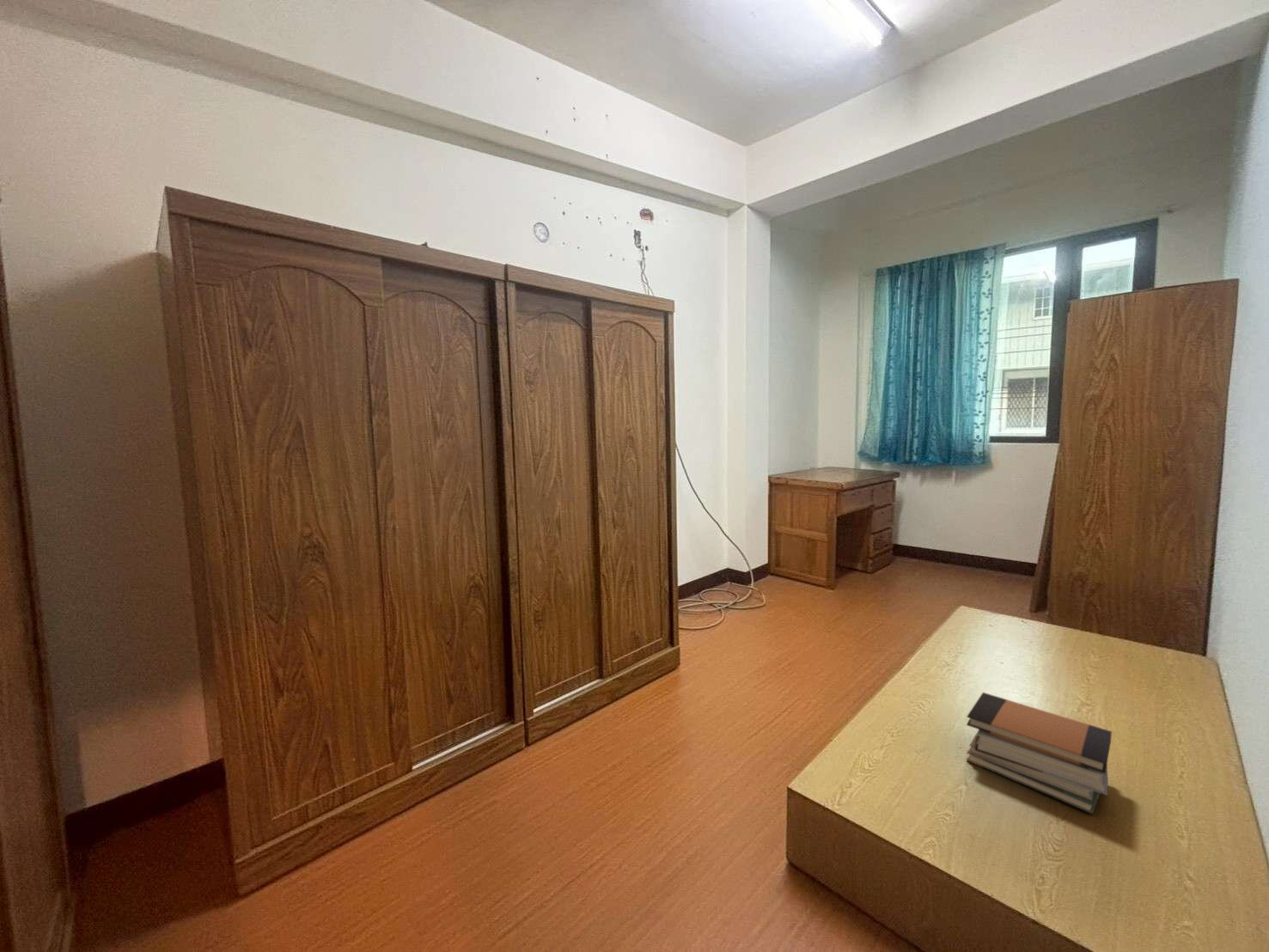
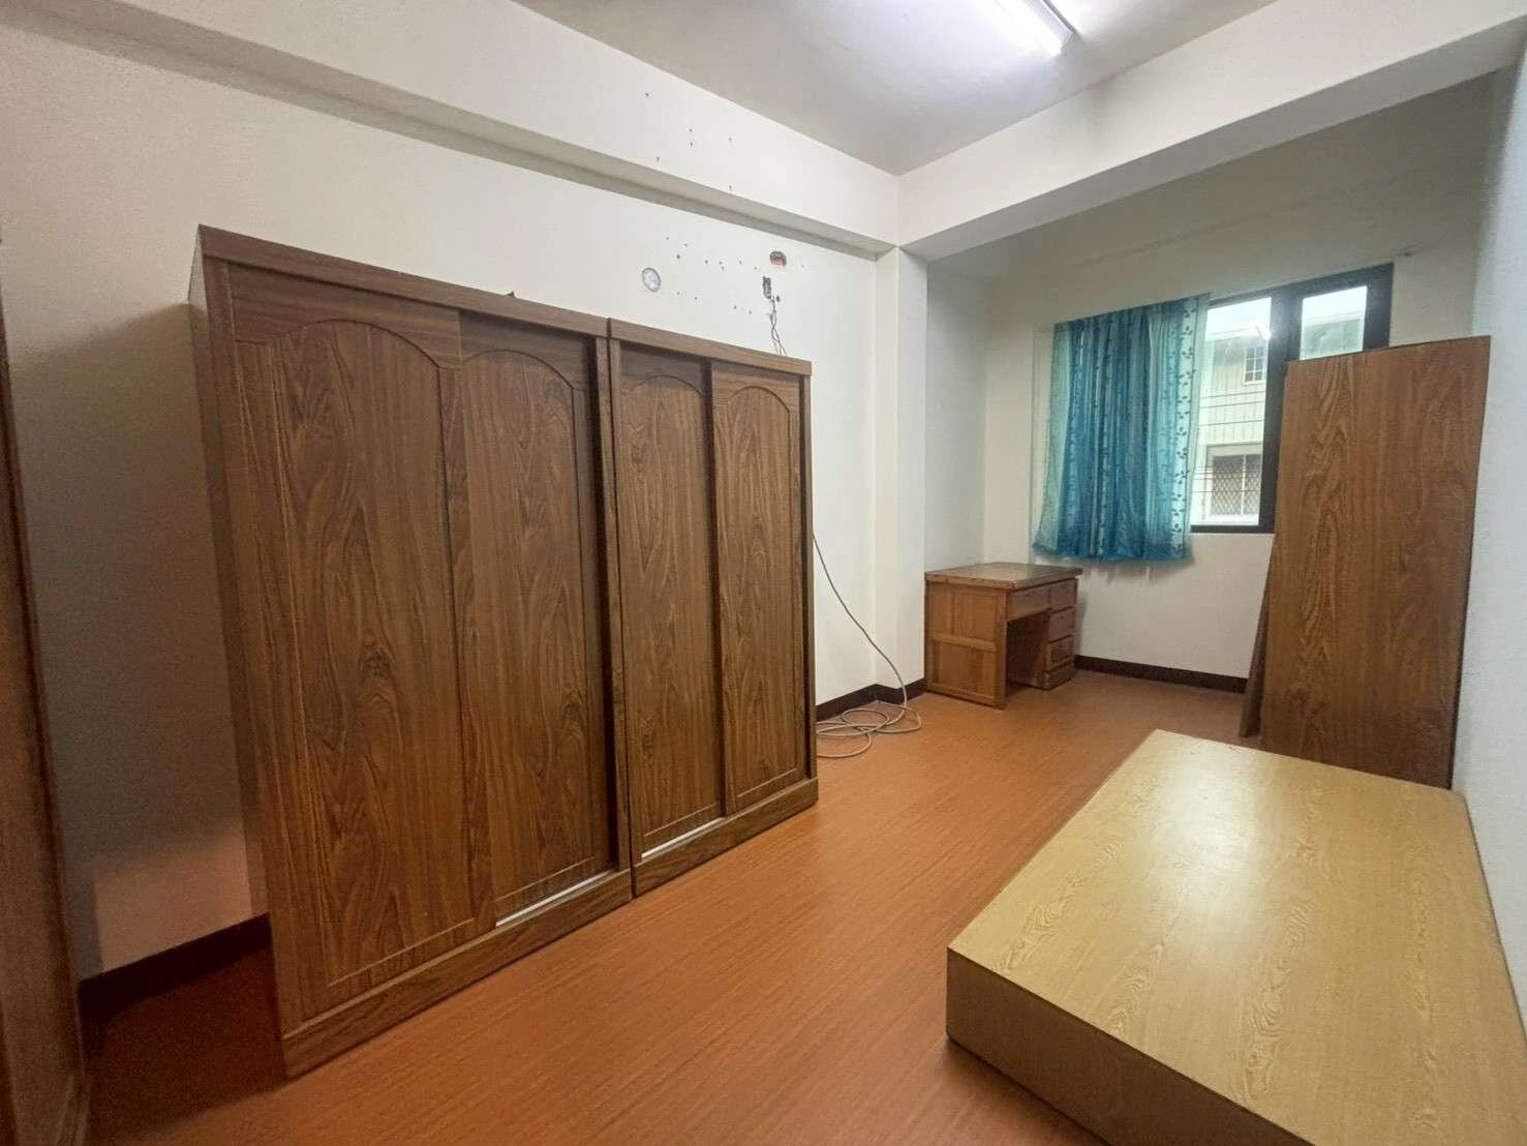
- book stack [966,692,1113,815]
